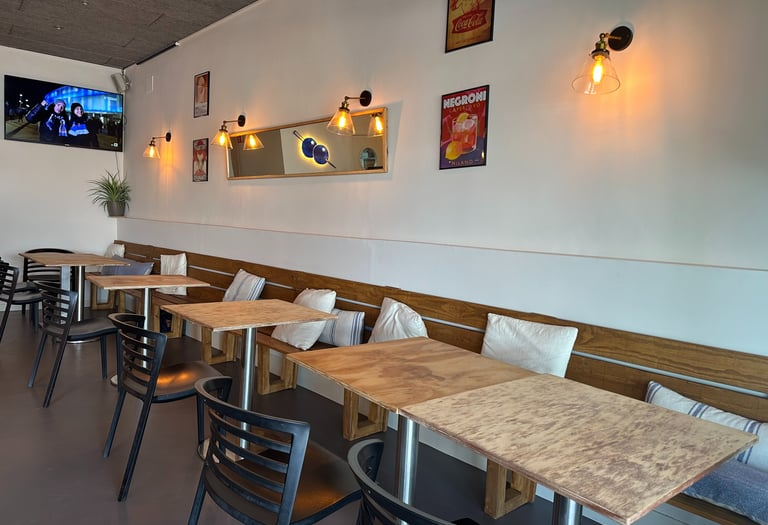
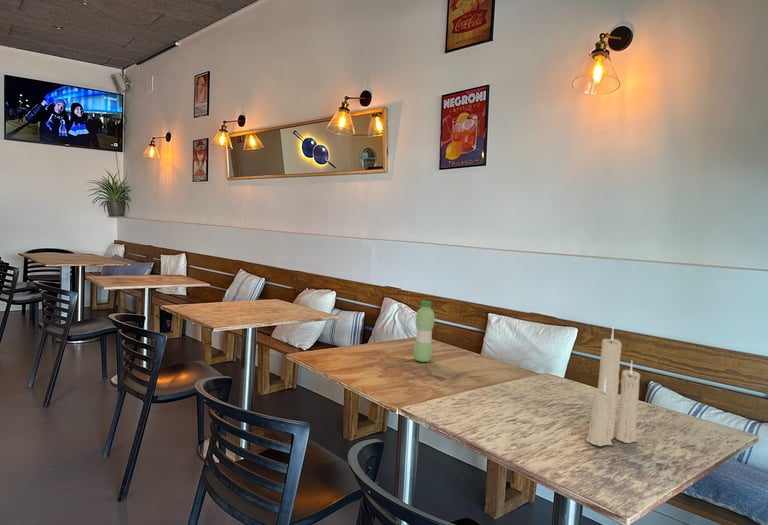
+ water bottle [413,300,436,363]
+ candle [585,326,641,447]
